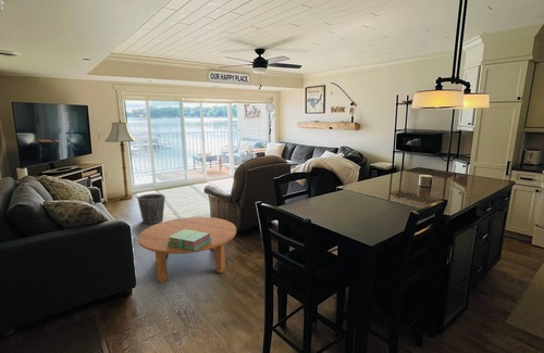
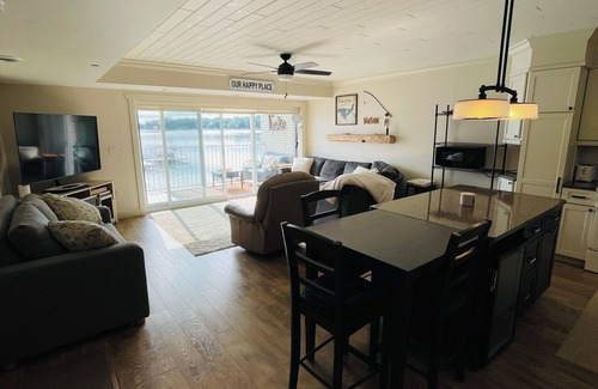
- waste bin [136,192,166,225]
- stack of books [168,229,211,251]
- coffee table [137,216,237,283]
- floor lamp [104,119,138,201]
